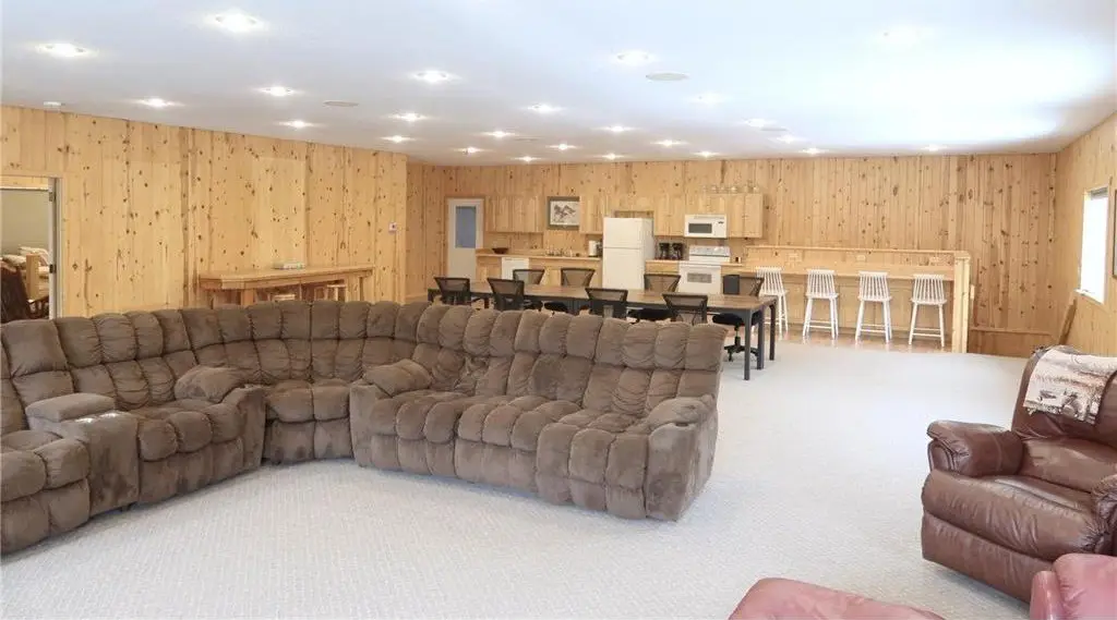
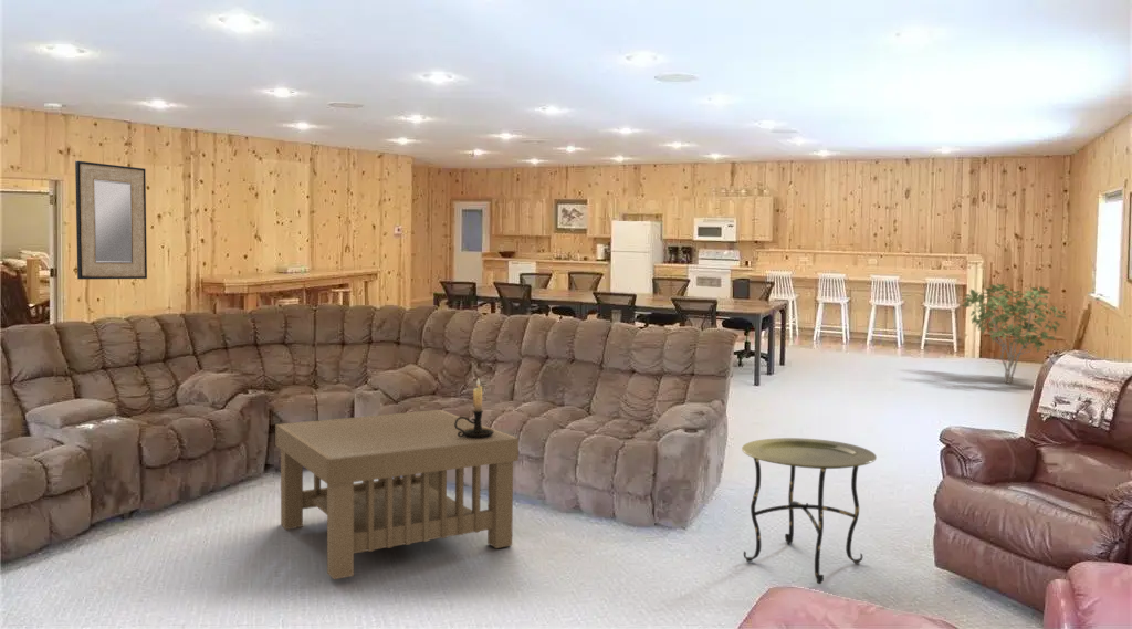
+ side table [741,437,878,585]
+ coffee table [274,409,520,580]
+ candle holder [454,377,494,439]
+ home mirror [74,160,148,281]
+ shrub [960,283,1068,385]
